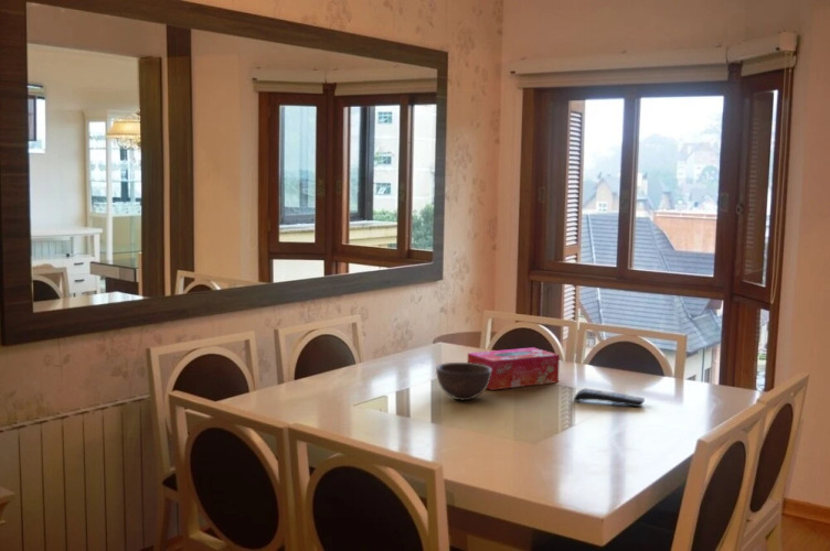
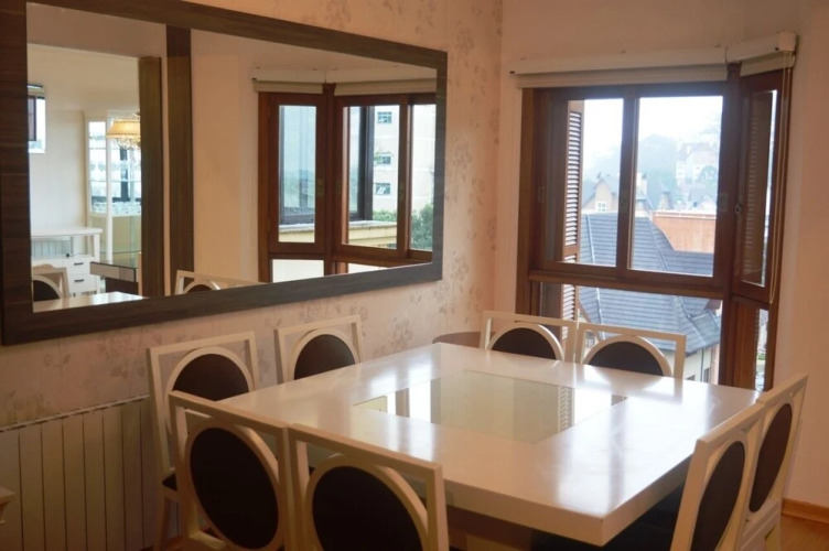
- tissue box [467,346,561,391]
- bowl [435,361,491,401]
- remote control [573,388,646,408]
